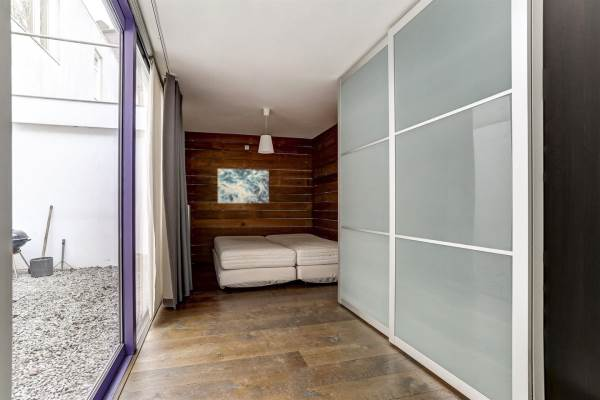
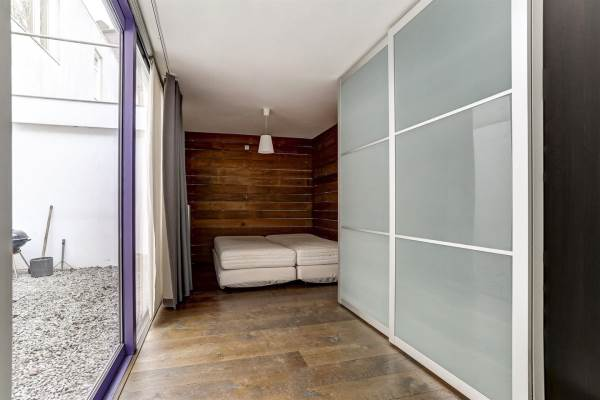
- wall art [217,168,270,204]
